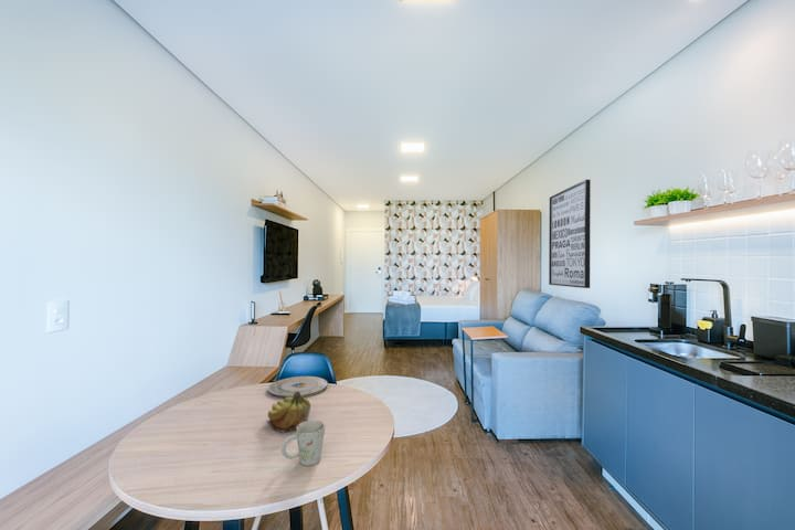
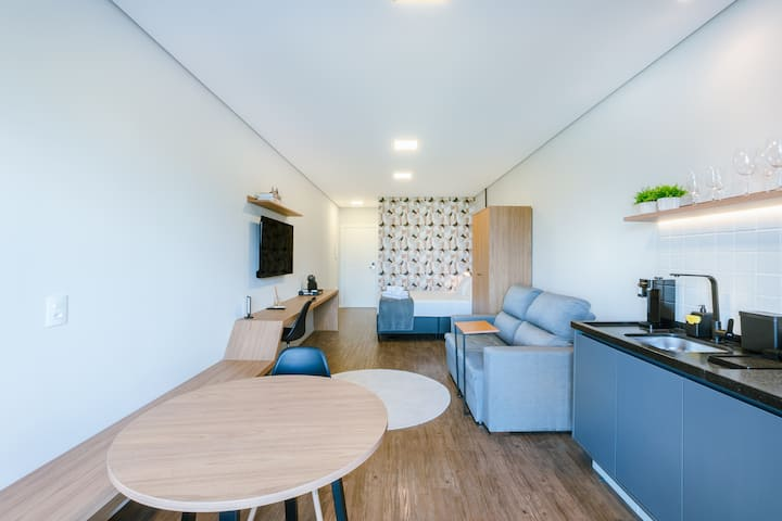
- wall art [548,179,592,289]
- mug [280,420,326,467]
- fruit [265,391,311,433]
- plate [267,375,329,399]
